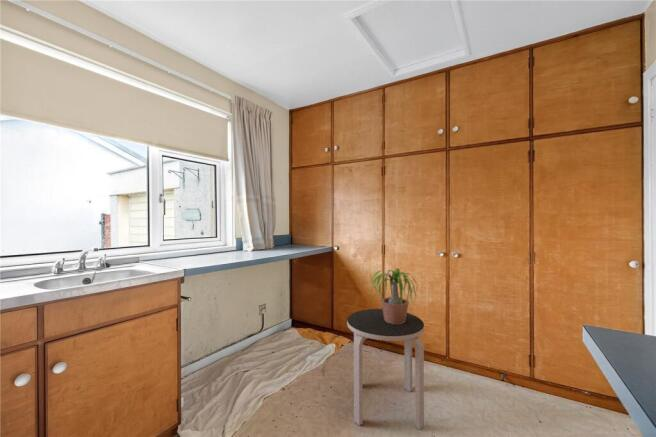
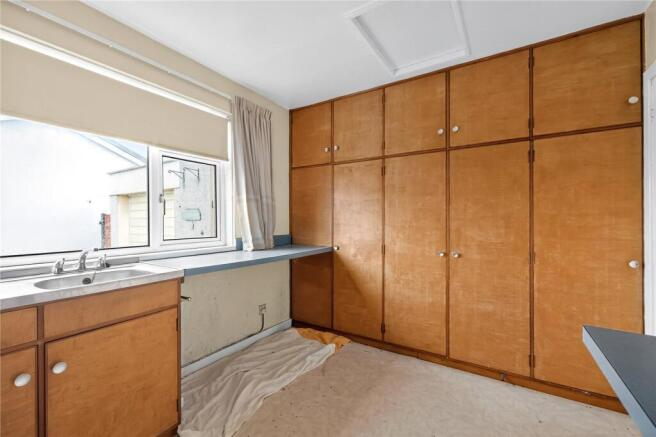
- potted plant [367,267,422,324]
- side table [346,308,425,430]
